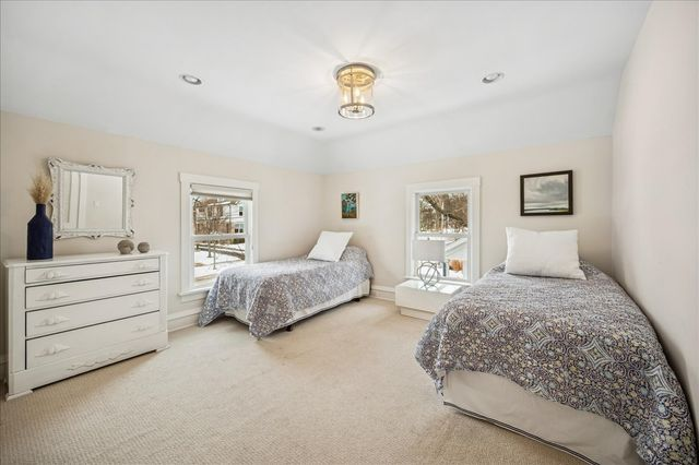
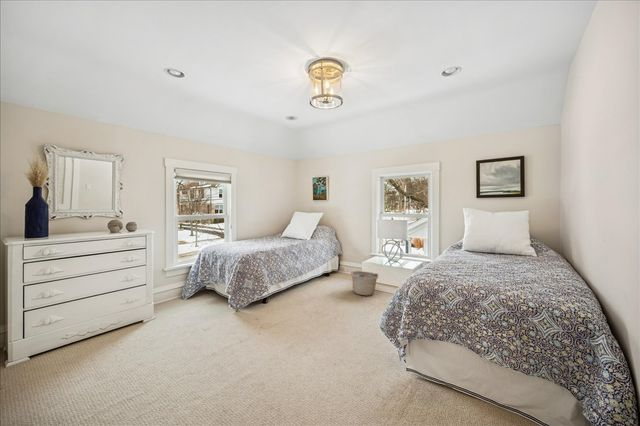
+ basket [350,270,379,296]
